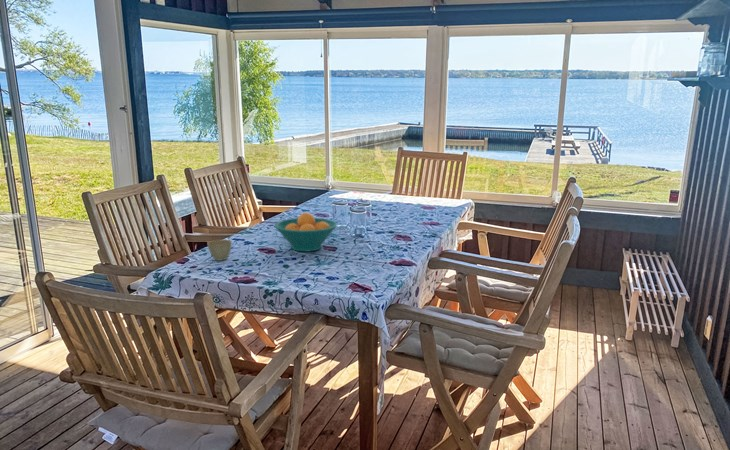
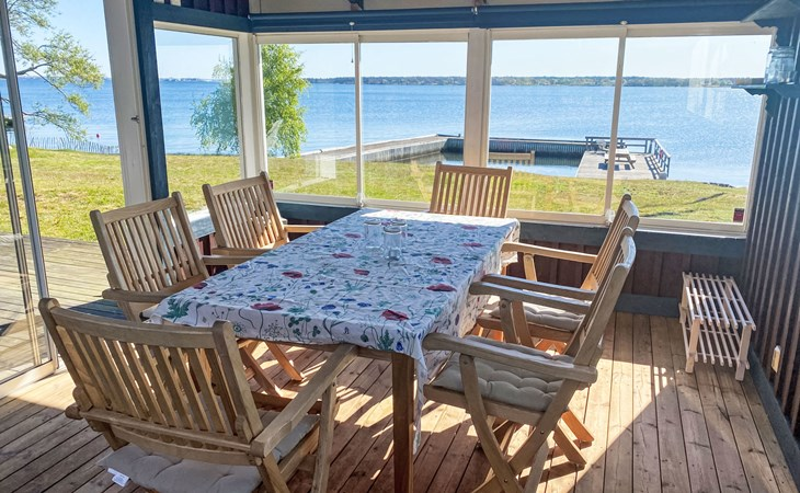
- fruit bowl [273,212,338,253]
- flower pot [206,239,233,261]
